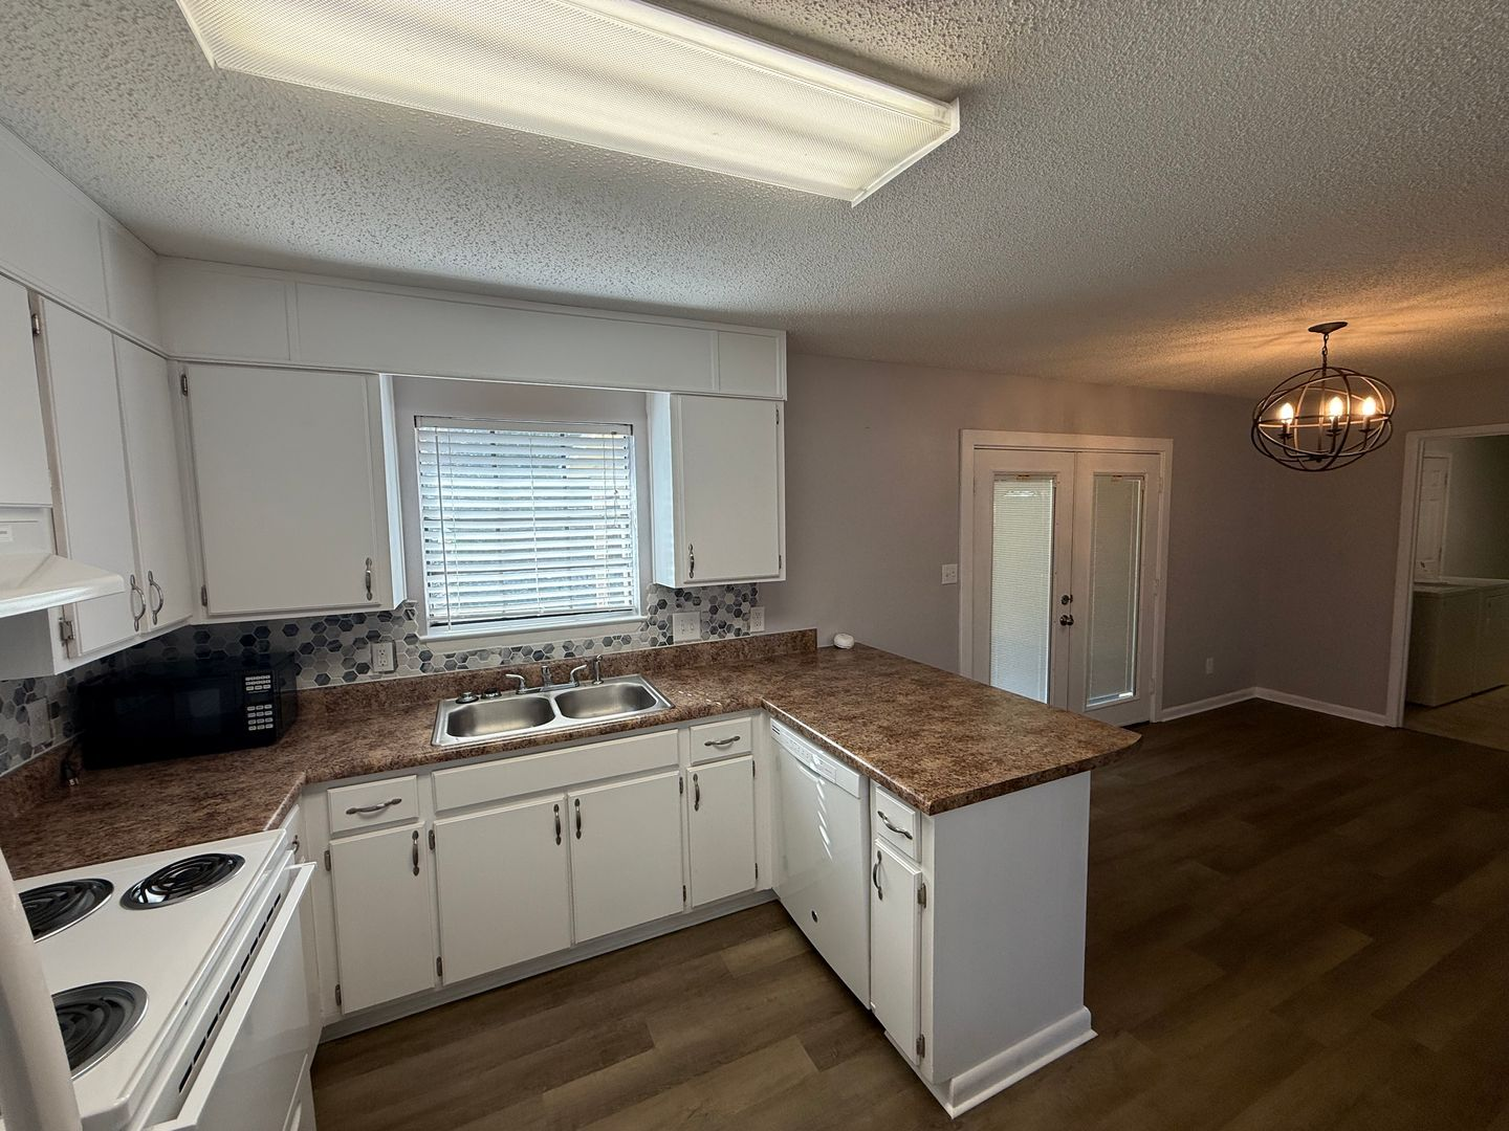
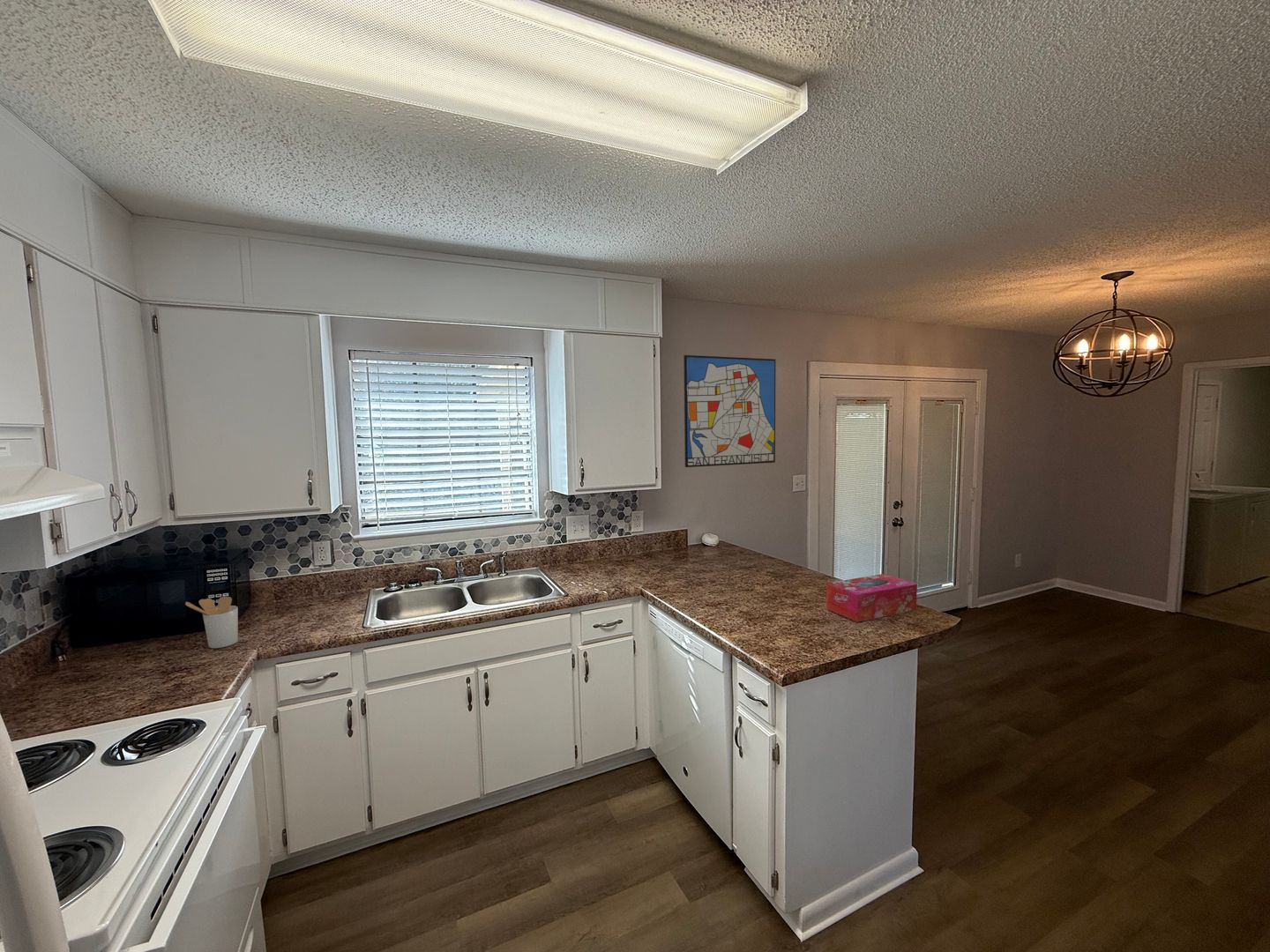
+ utensil holder [184,596,239,649]
+ tissue box [826,573,918,623]
+ wall art [683,354,777,468]
